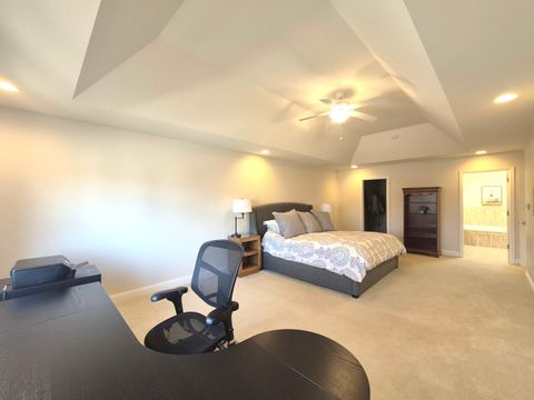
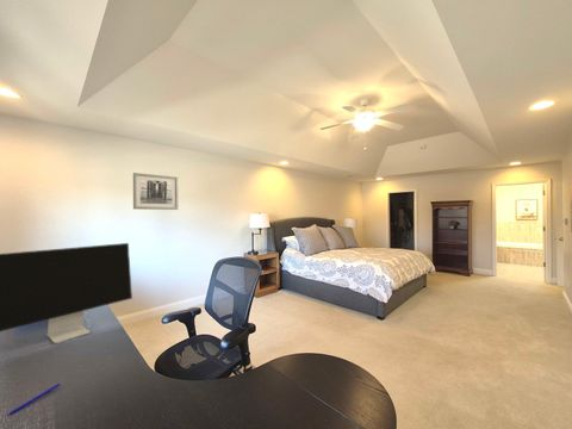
+ pen [6,383,61,417]
+ wall art [132,172,179,211]
+ computer monitor [0,242,133,344]
